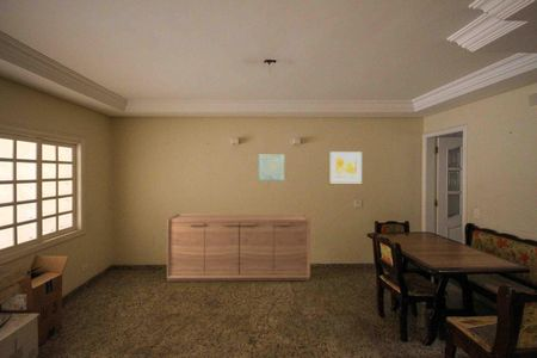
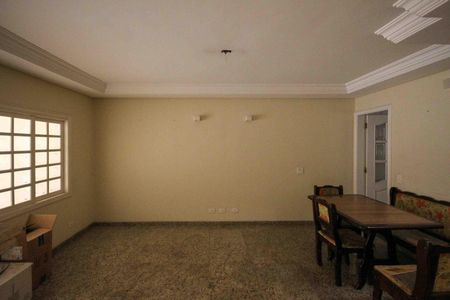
- wall art [258,154,285,181]
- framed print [329,150,363,184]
- sideboard [166,212,311,282]
